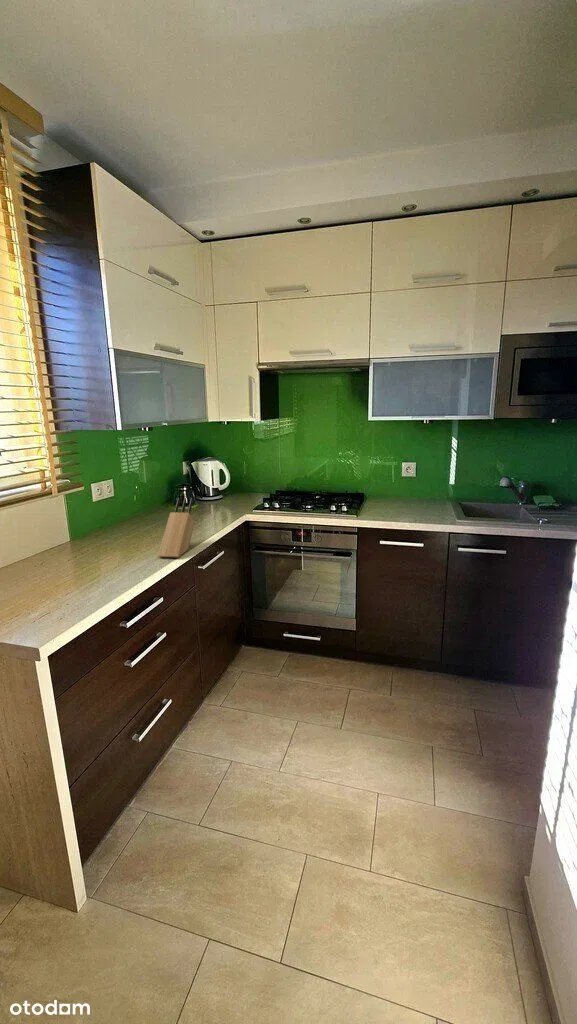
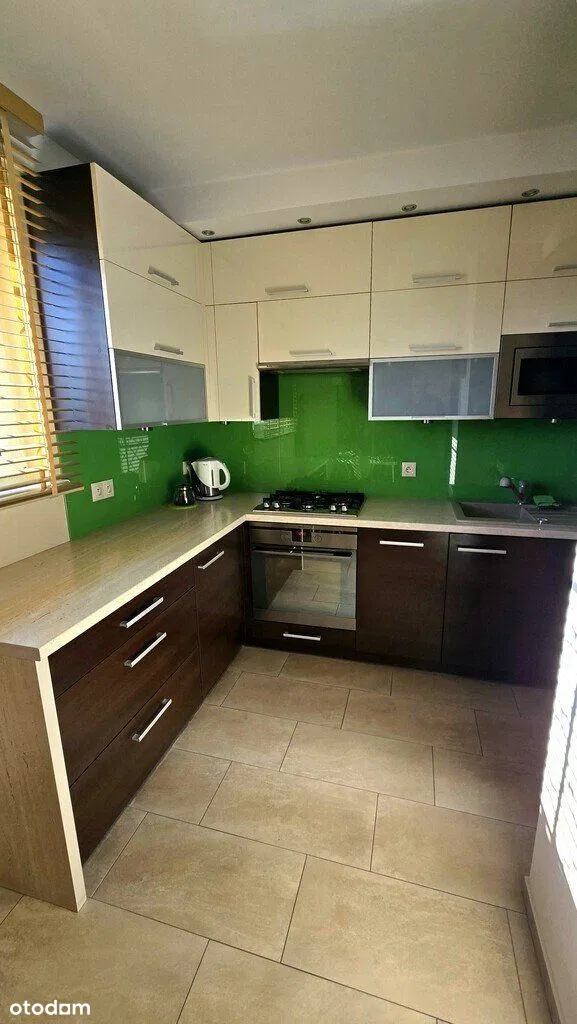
- knife block [157,497,195,558]
